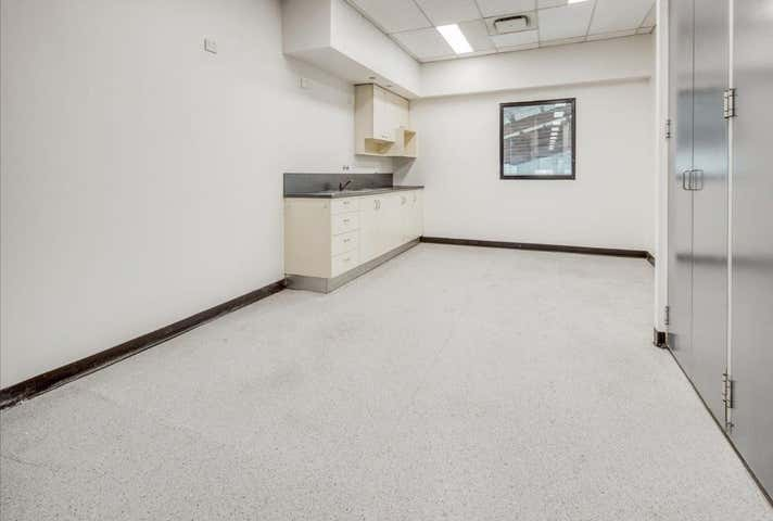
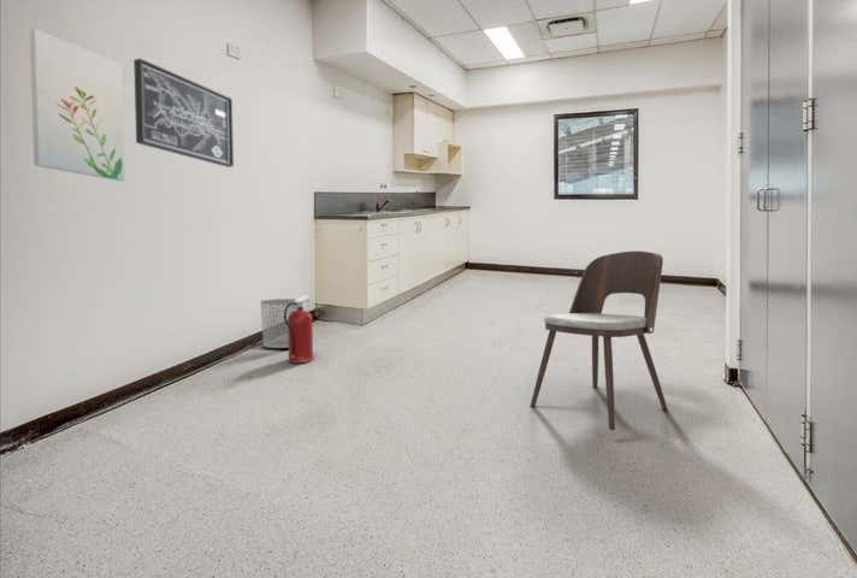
+ wall art [29,28,126,182]
+ dining chair [530,249,669,431]
+ wall art [132,57,235,169]
+ fire extinguisher [283,294,314,364]
+ waste bin [260,297,297,349]
